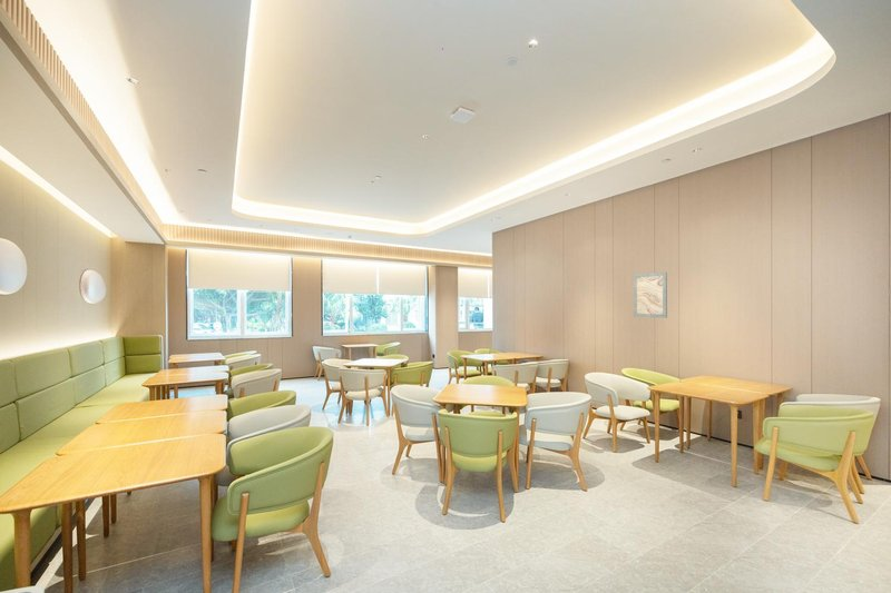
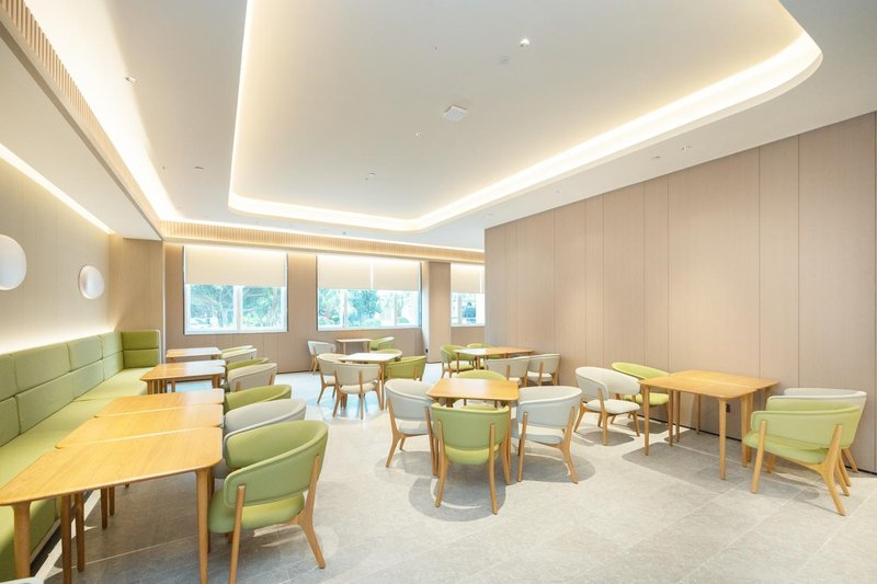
- wall art [633,271,668,319]
